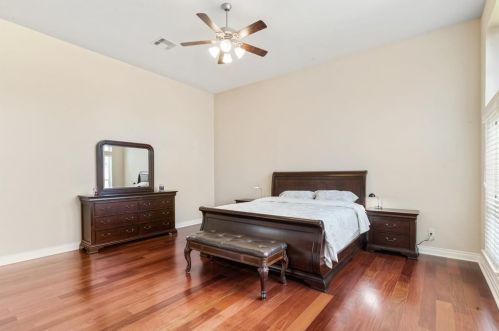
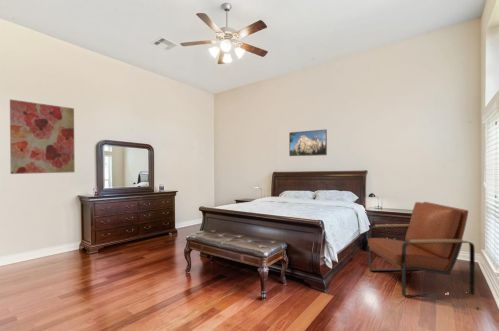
+ armchair [367,201,476,299]
+ wall art [9,98,76,175]
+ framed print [288,128,328,157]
